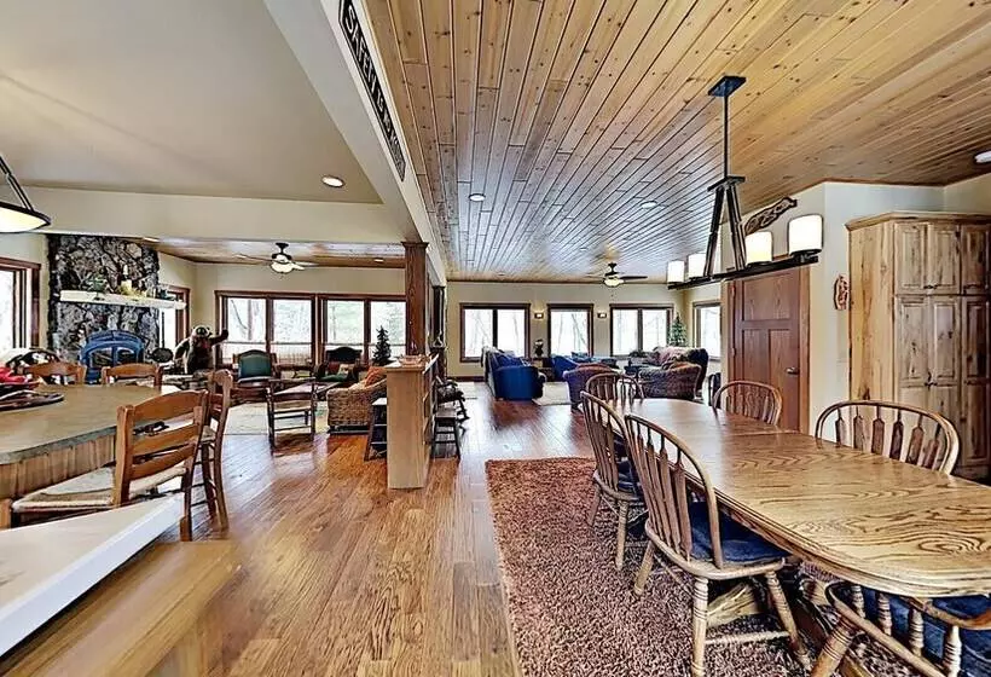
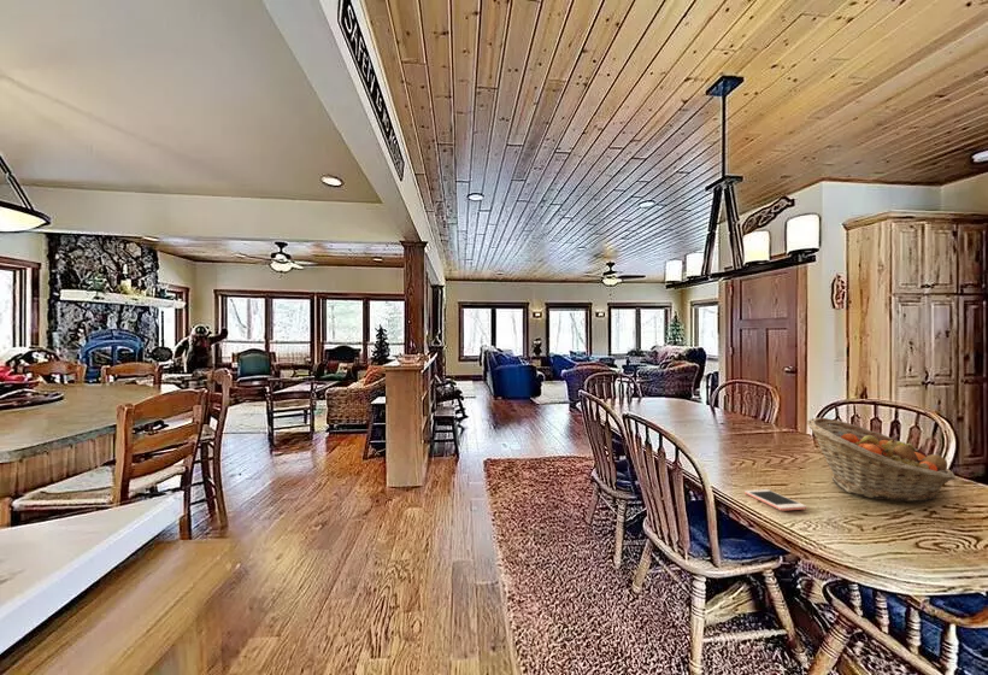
+ cell phone [743,488,807,512]
+ fruit basket [806,417,957,503]
